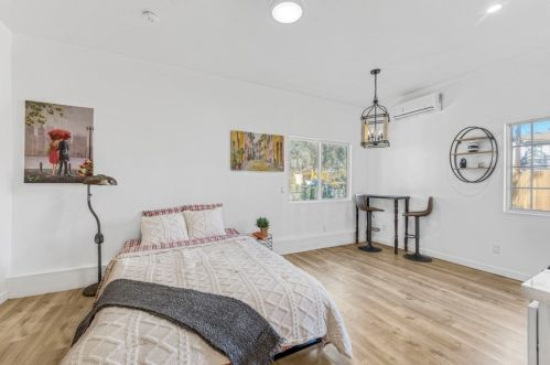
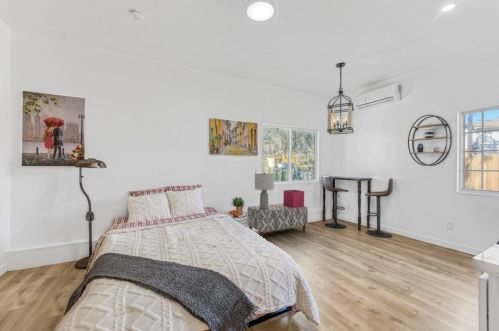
+ lamp [254,172,275,210]
+ bench [246,203,309,238]
+ storage bin [282,189,305,208]
